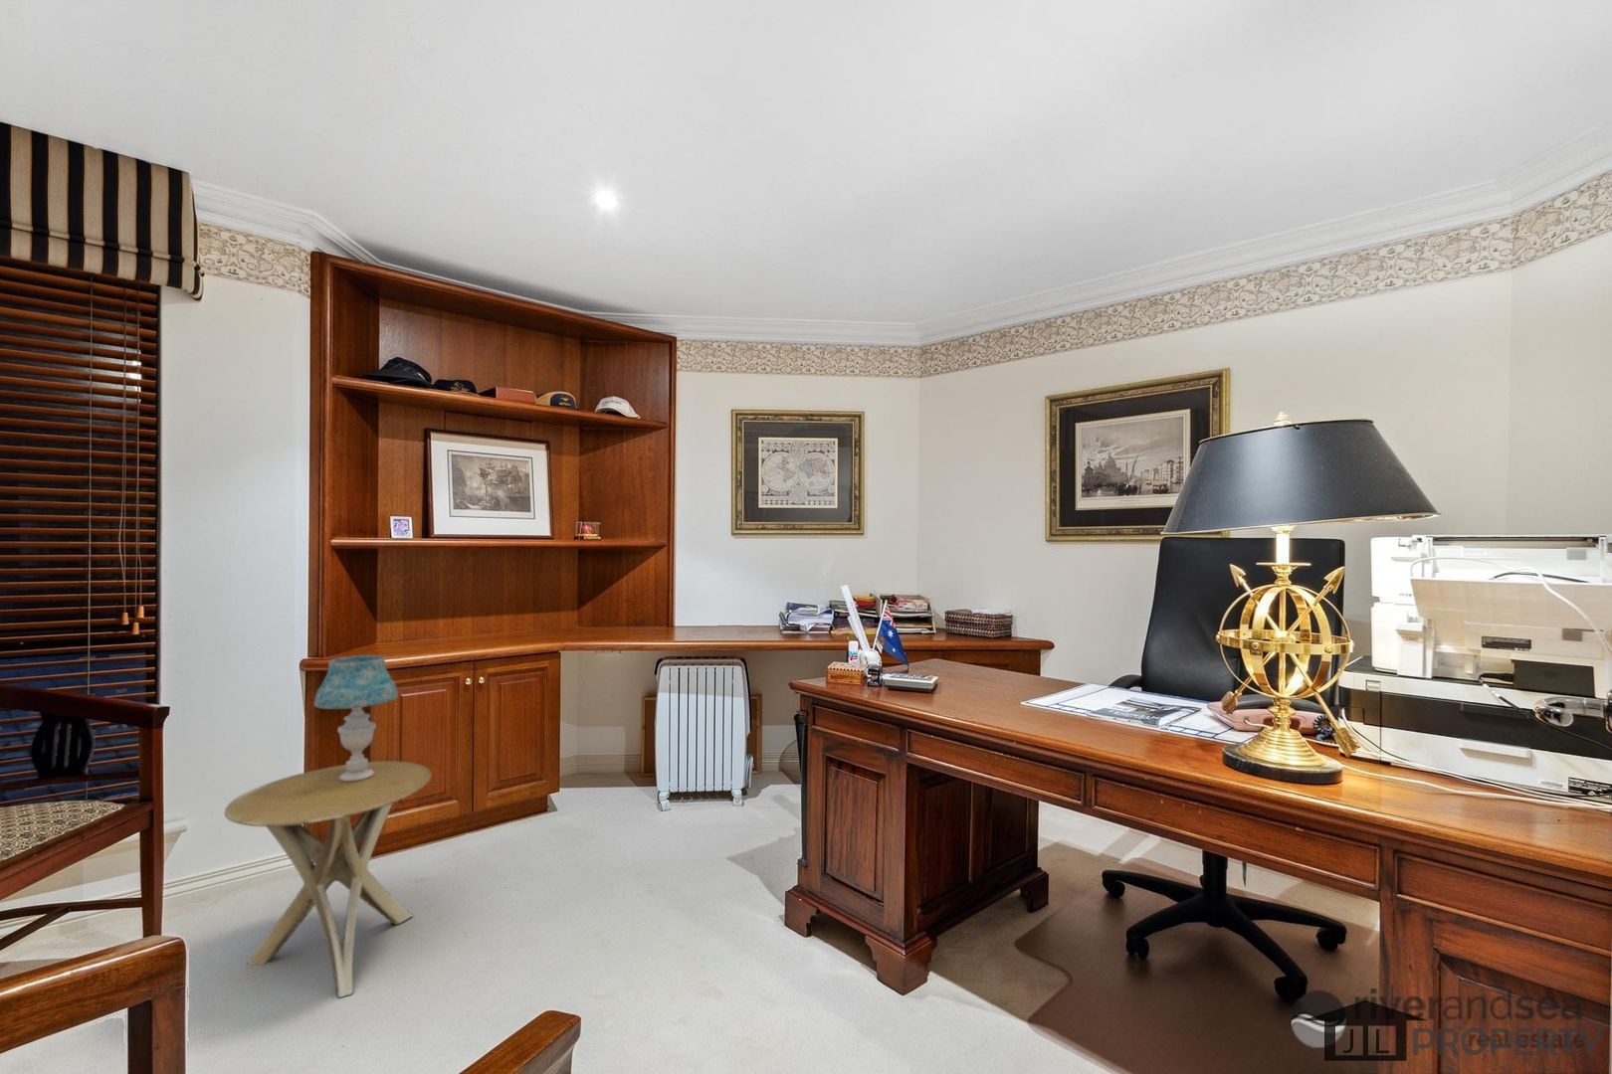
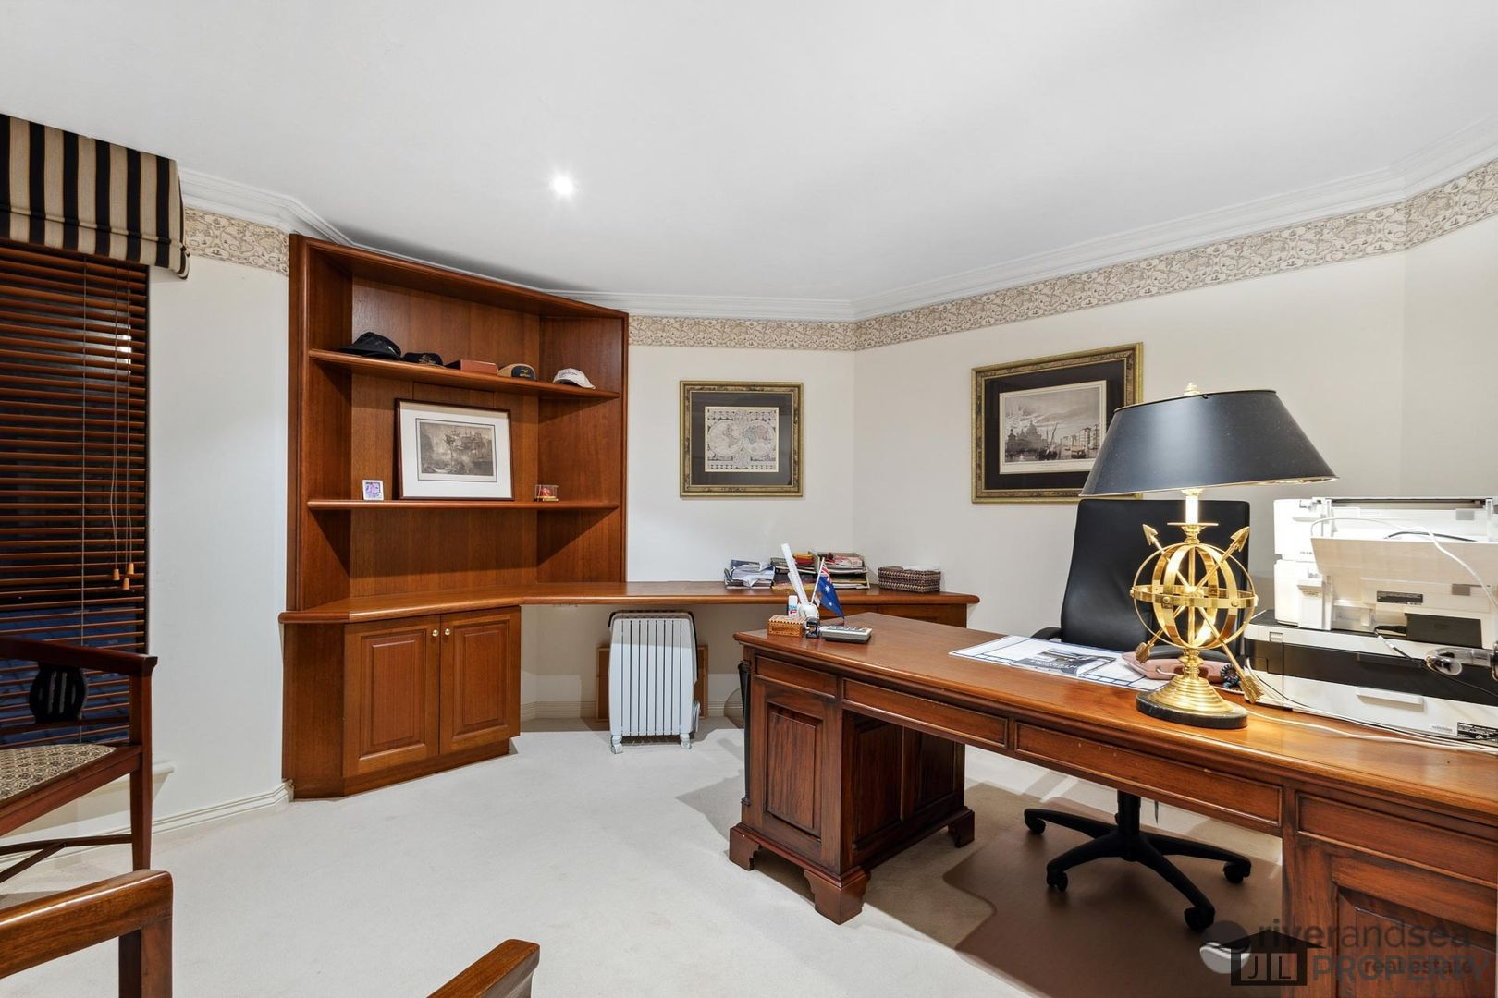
- side table [223,760,433,998]
- table lamp [313,654,399,782]
